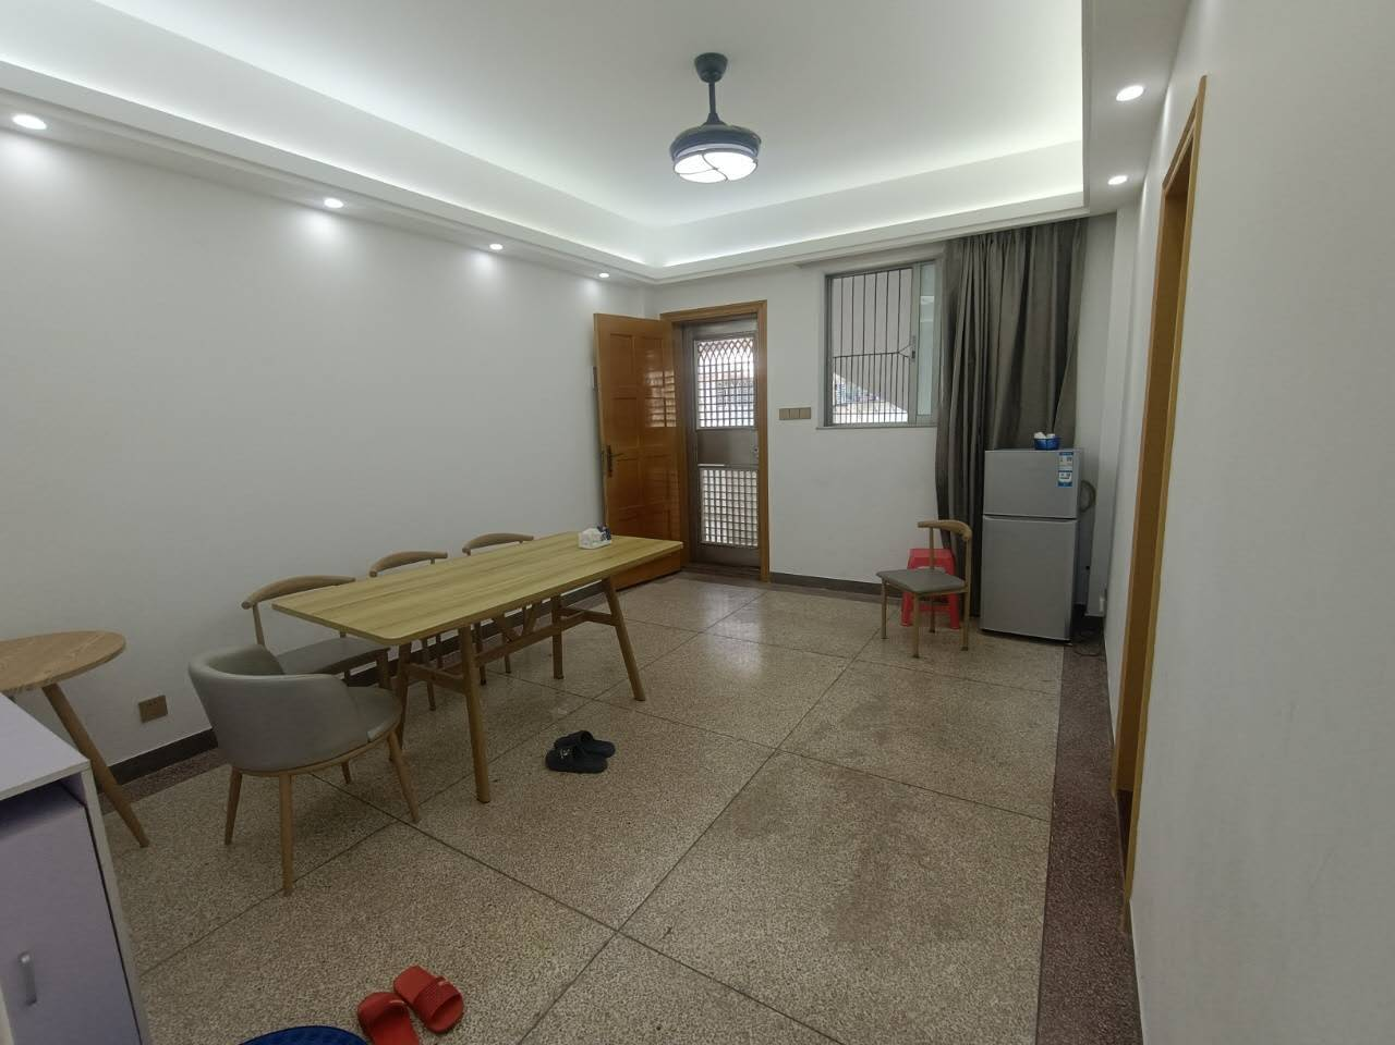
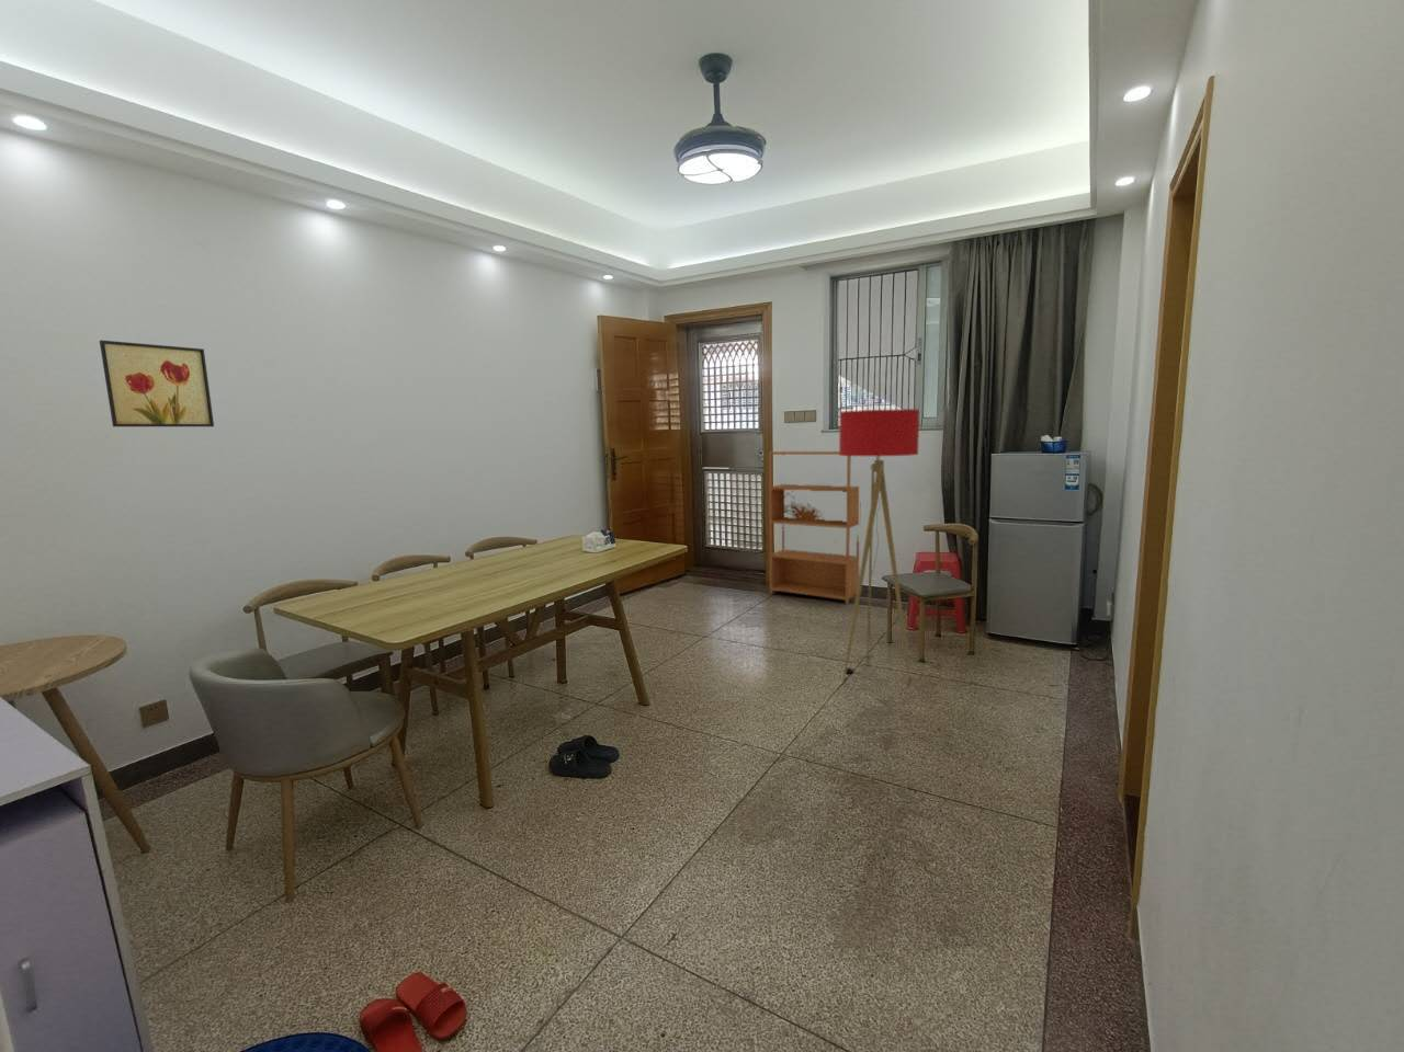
+ wall art [98,338,214,428]
+ floor lamp [838,408,920,680]
+ bookshelf [768,451,860,606]
